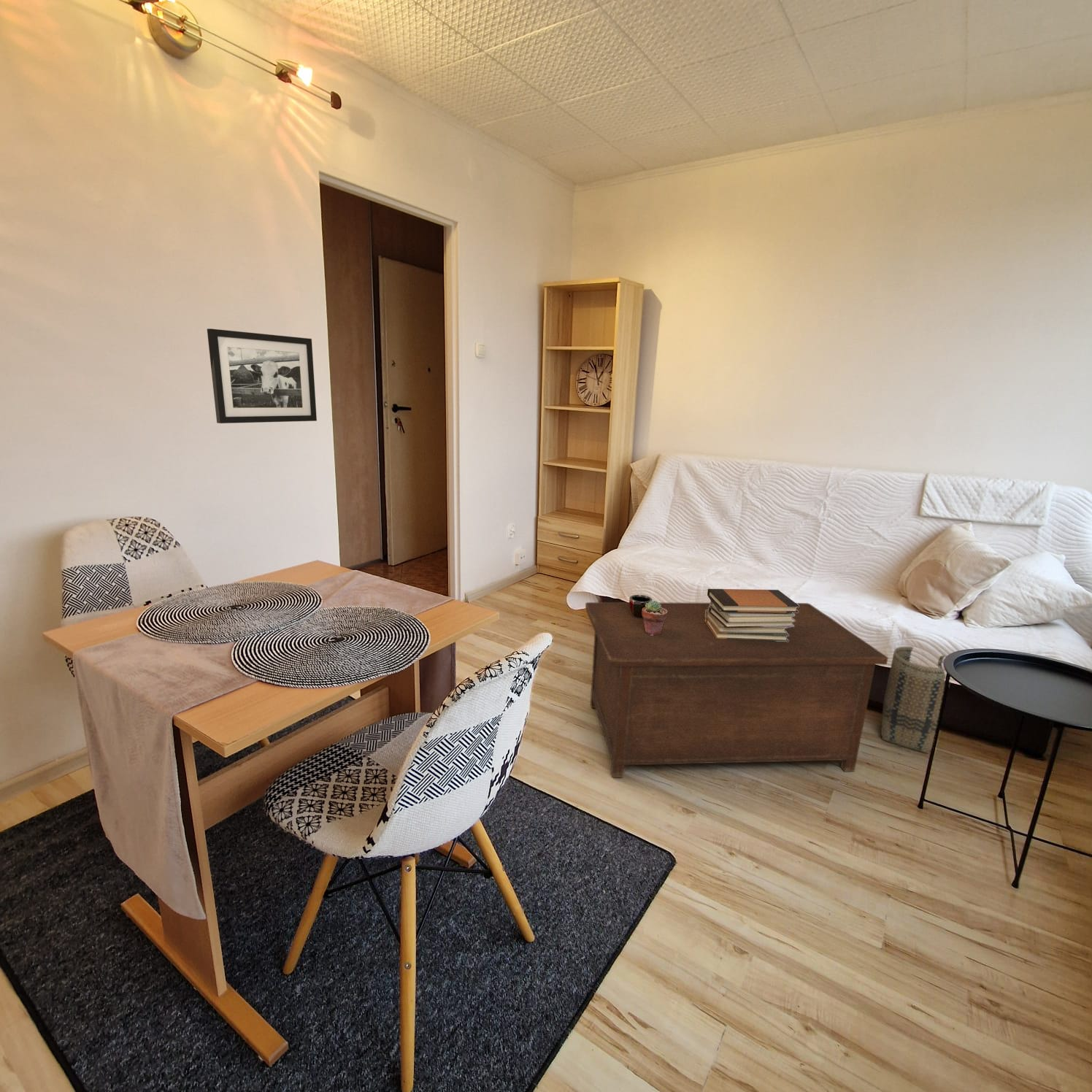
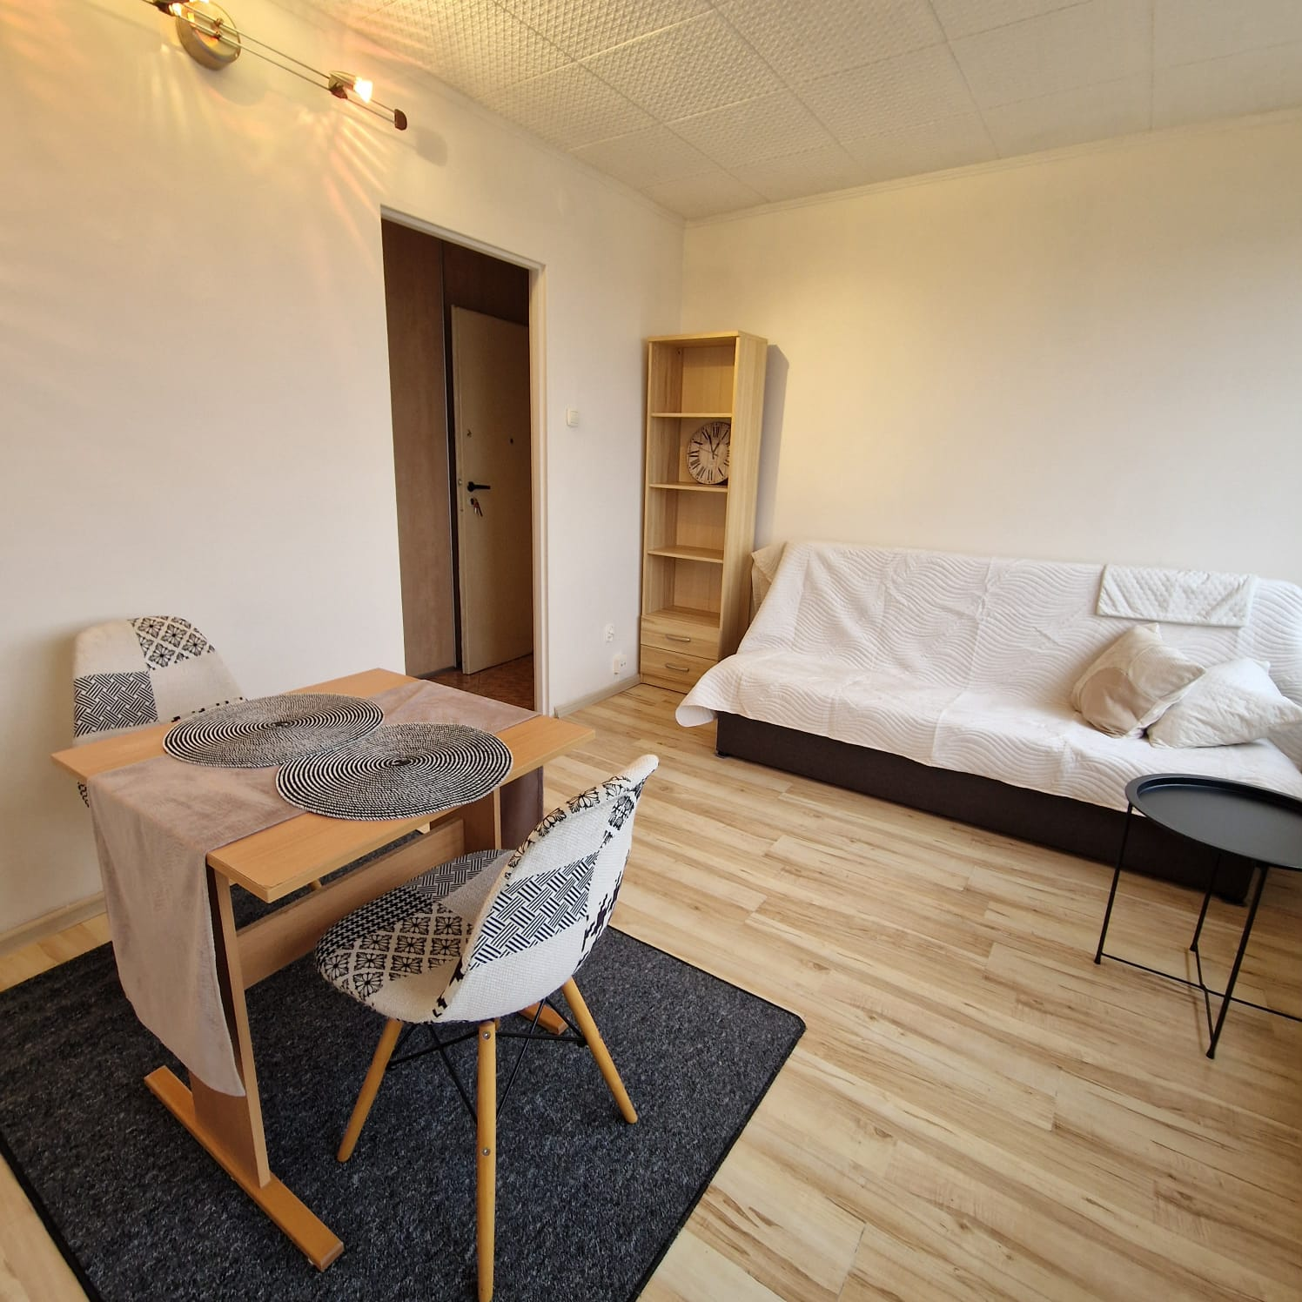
- mug [628,594,653,618]
- cabinet [585,601,889,778]
- basket [880,646,951,754]
- picture frame [207,328,318,424]
- potted succulent [642,600,667,636]
- book stack [705,588,799,642]
